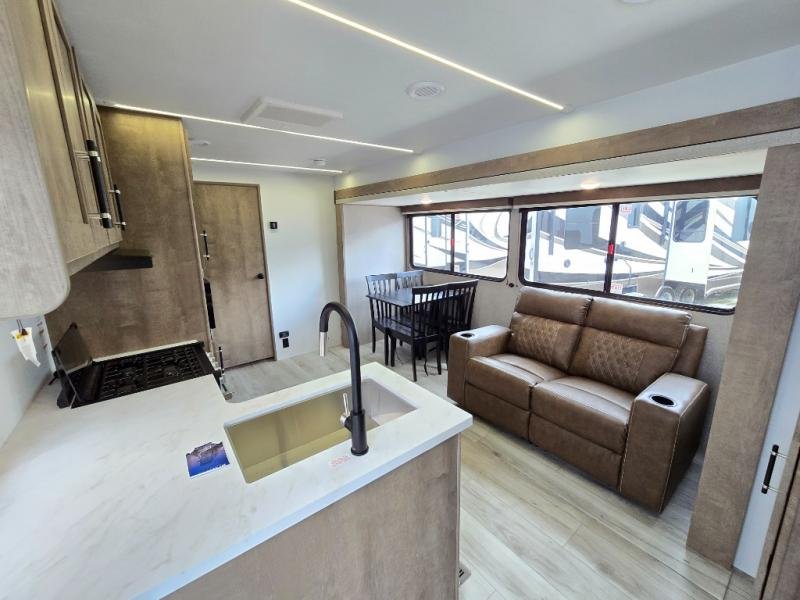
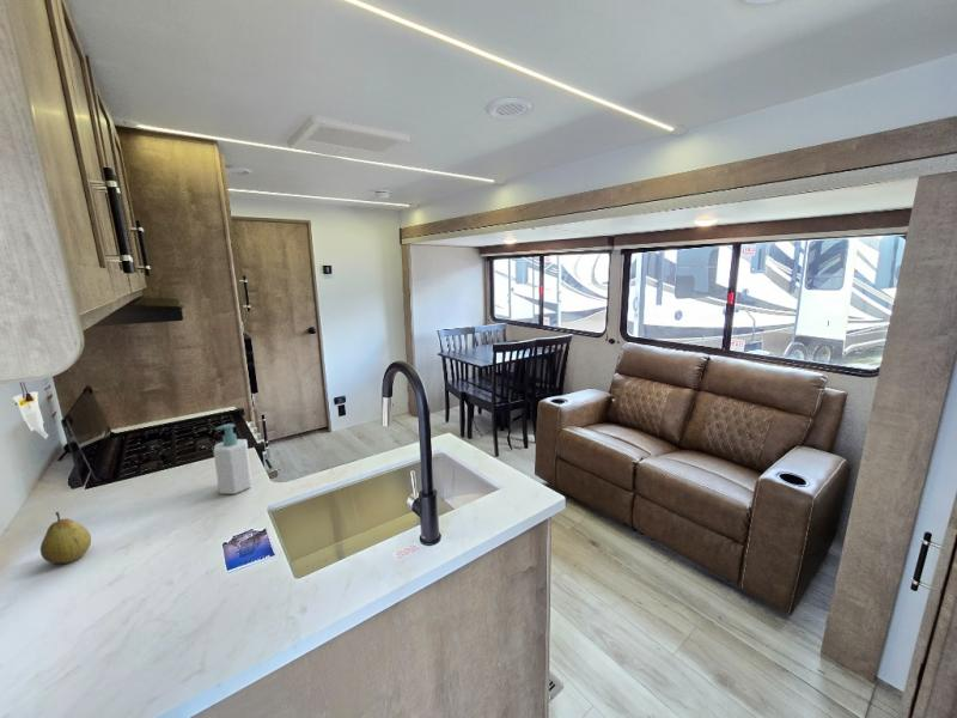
+ fruit [39,511,92,565]
+ soap bottle [212,422,252,495]
